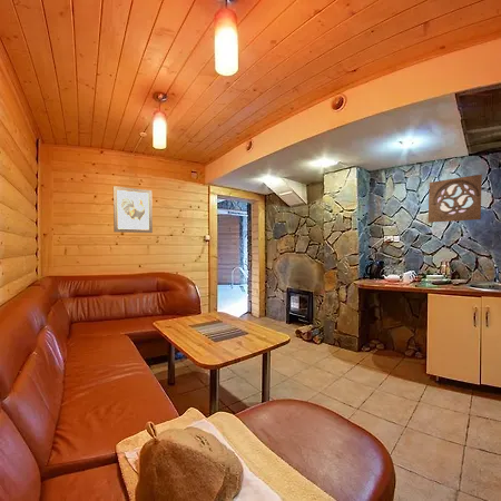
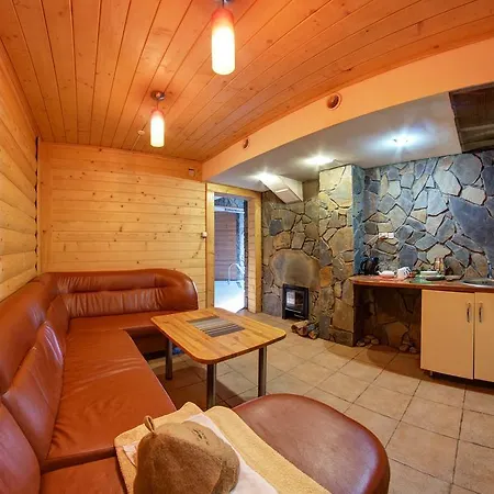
- wall art [112,185,154,234]
- wall ornament [426,174,483,224]
